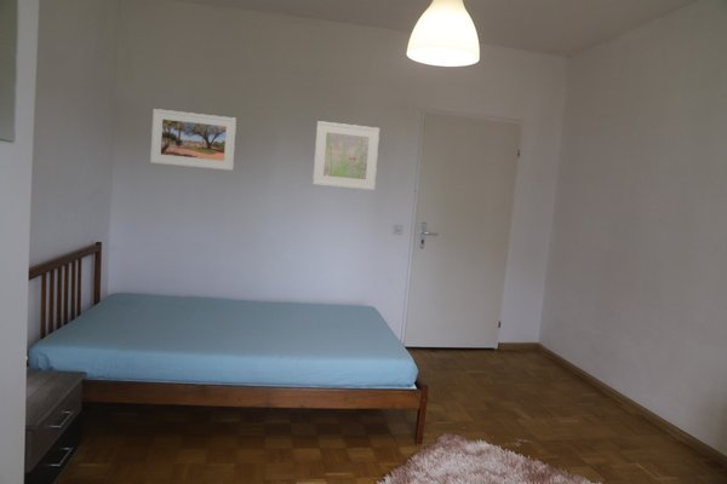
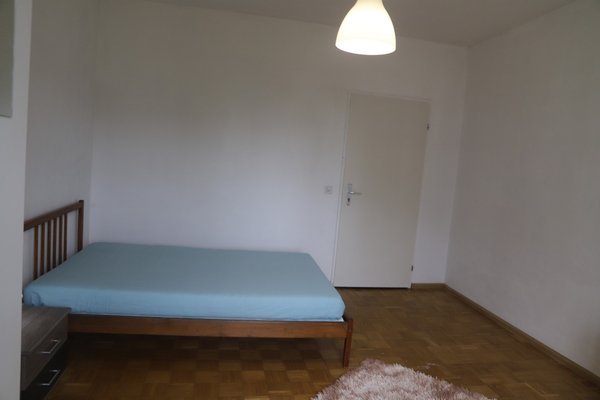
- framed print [149,108,237,172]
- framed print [311,120,380,191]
